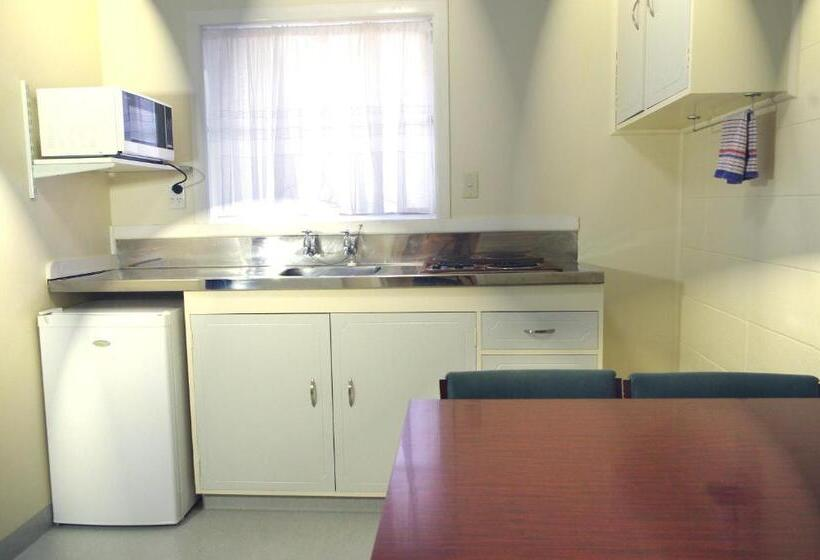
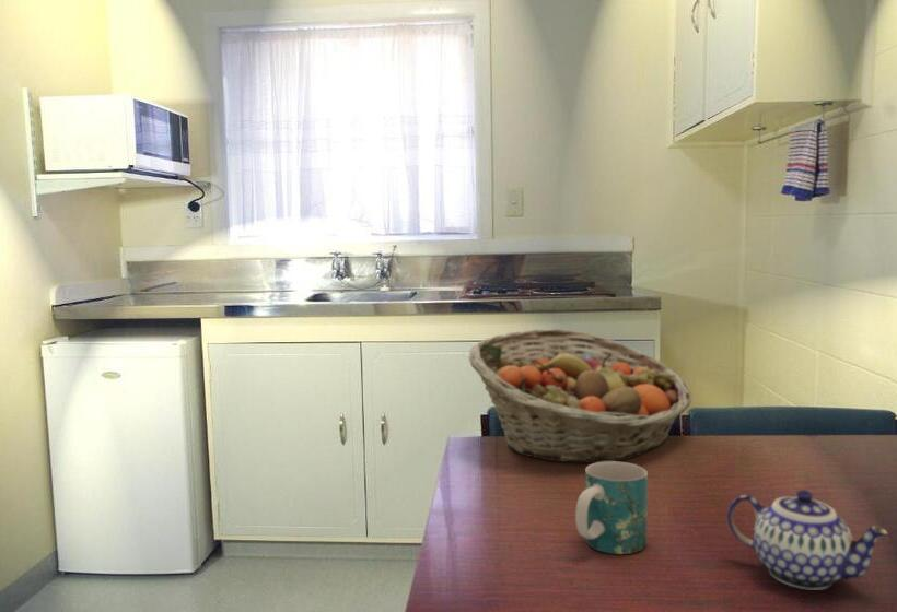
+ mug [574,461,649,555]
+ teapot [726,489,889,591]
+ fruit basket [468,328,692,463]
